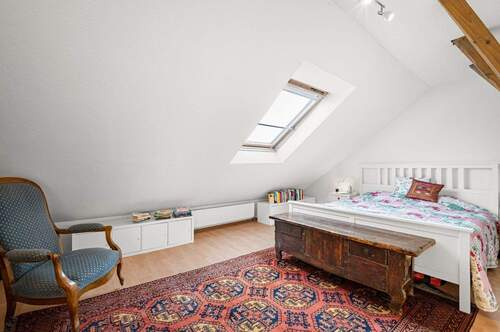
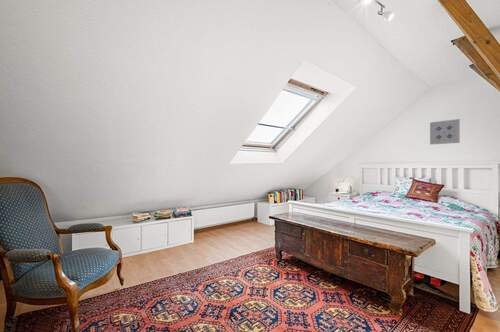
+ wall art [429,118,461,146]
